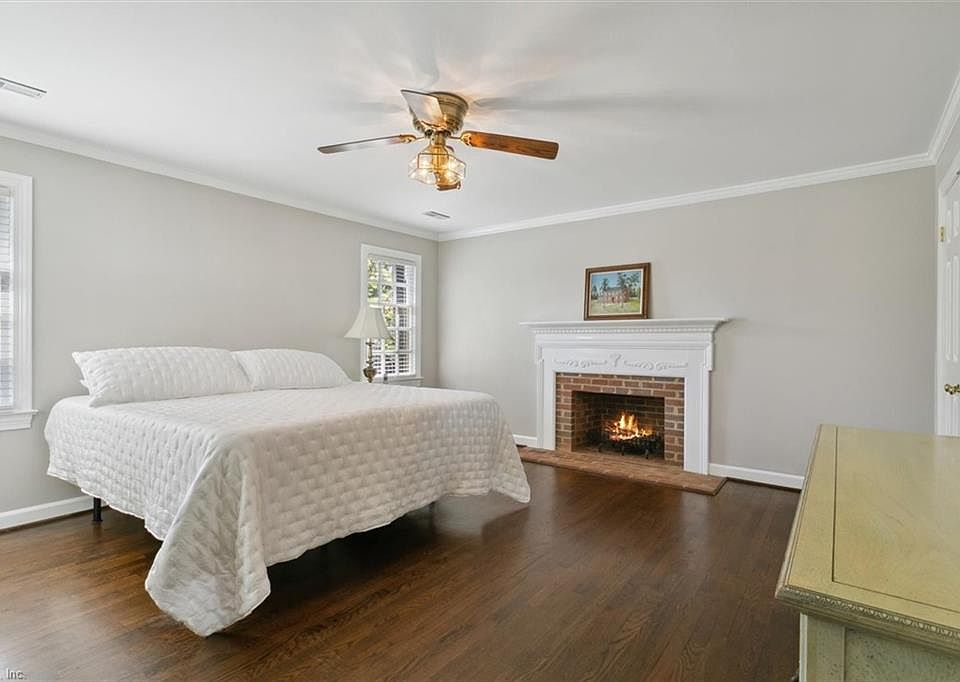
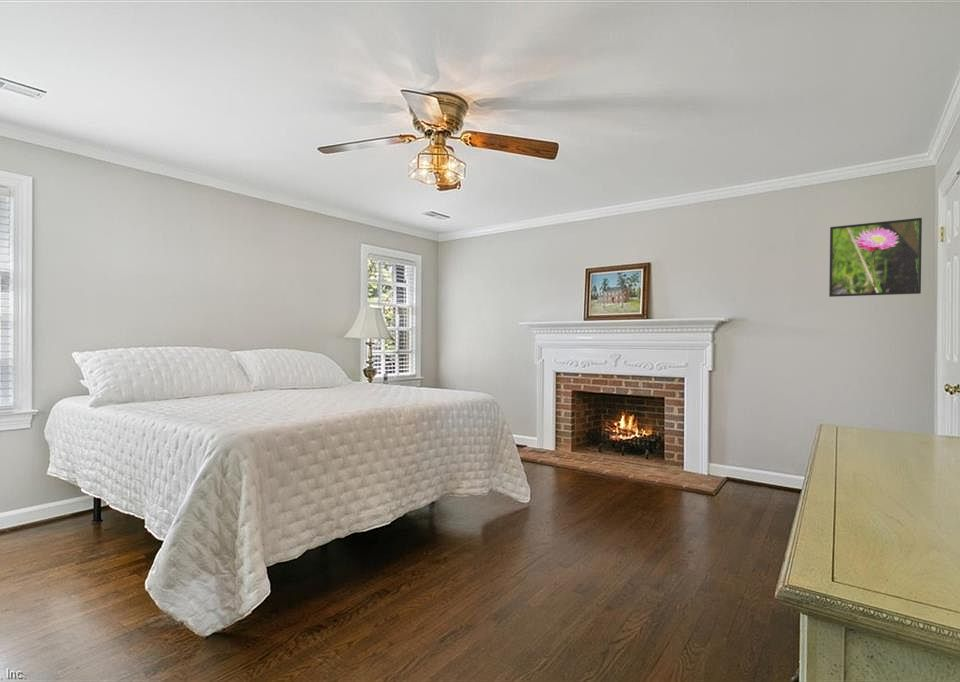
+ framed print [828,217,923,298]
